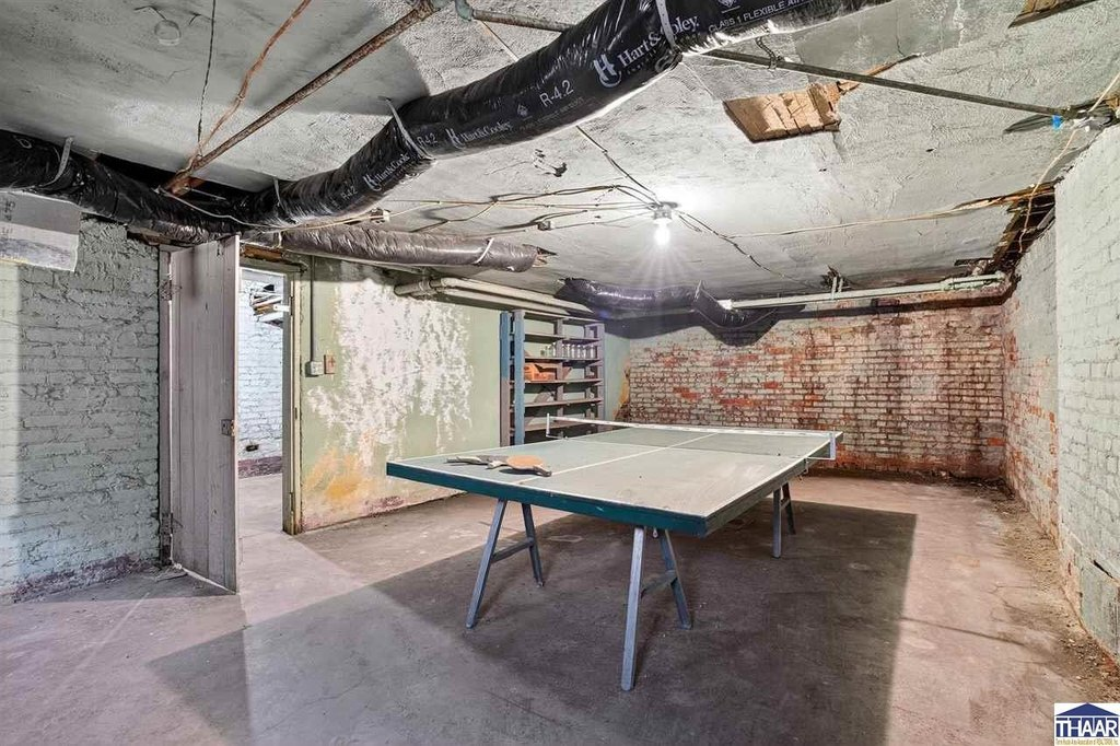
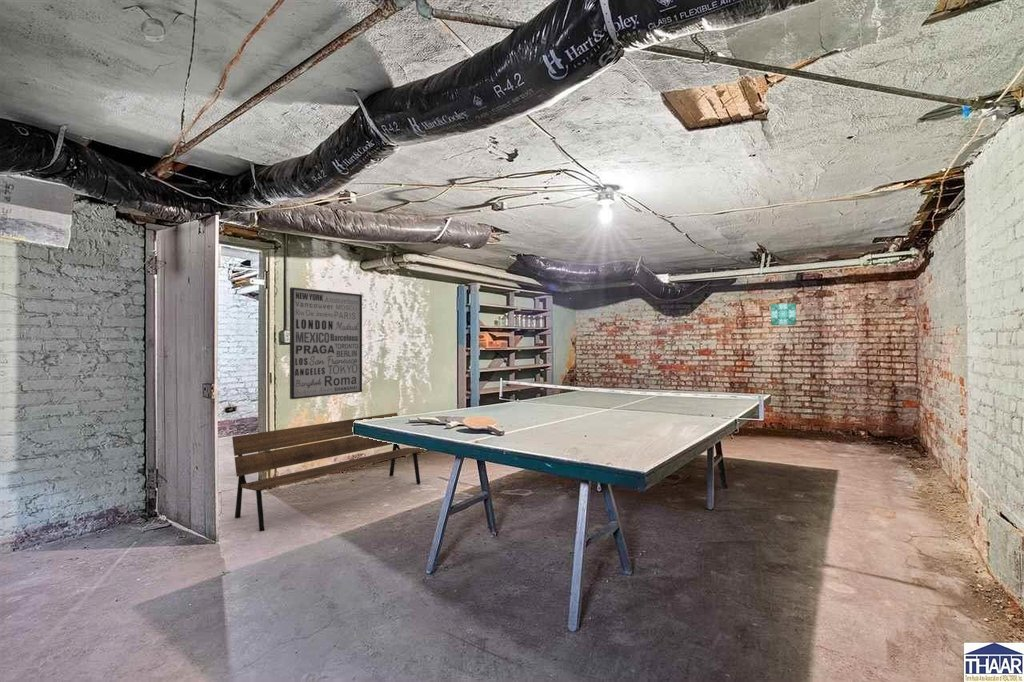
+ wall art [770,302,797,326]
+ wall art [289,286,363,400]
+ bench [231,412,426,532]
